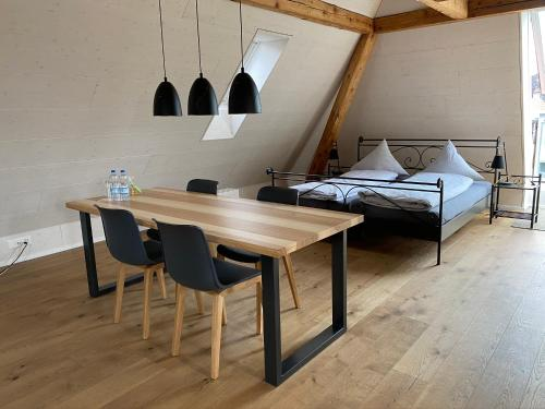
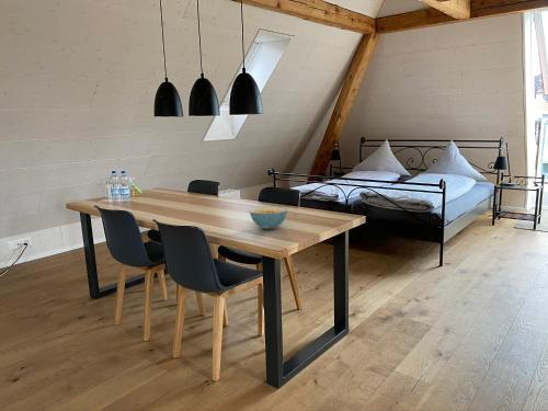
+ cereal bowl [249,206,288,230]
